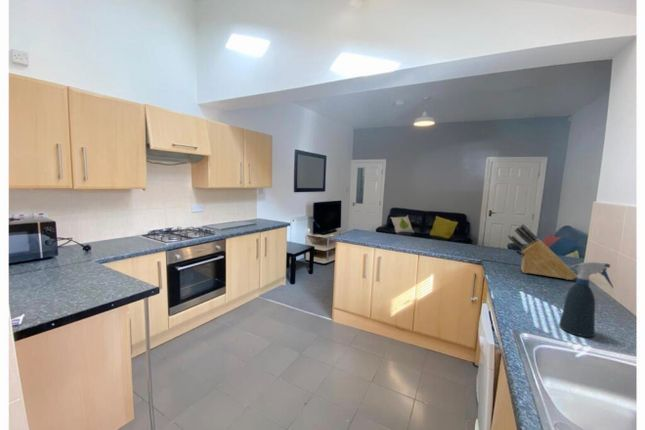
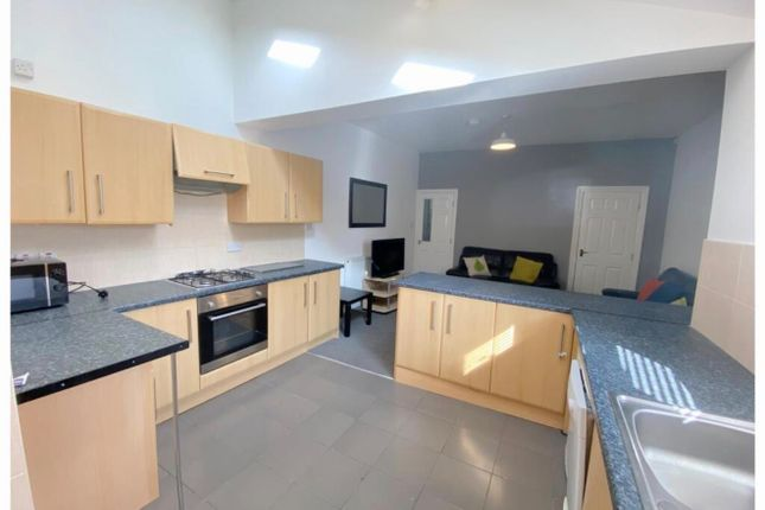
- spray bottle [558,261,614,338]
- knife block [507,223,577,281]
